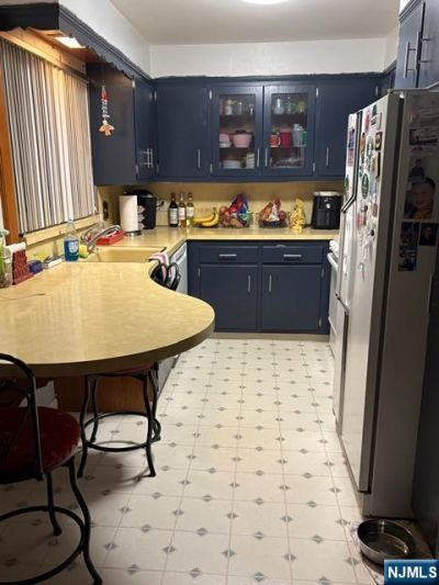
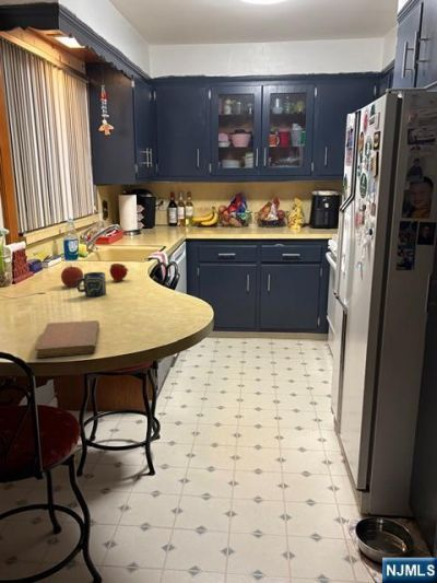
+ cup [76,271,107,298]
+ notebook [34,319,101,359]
+ fruit [108,263,130,282]
+ fruit [60,264,84,288]
